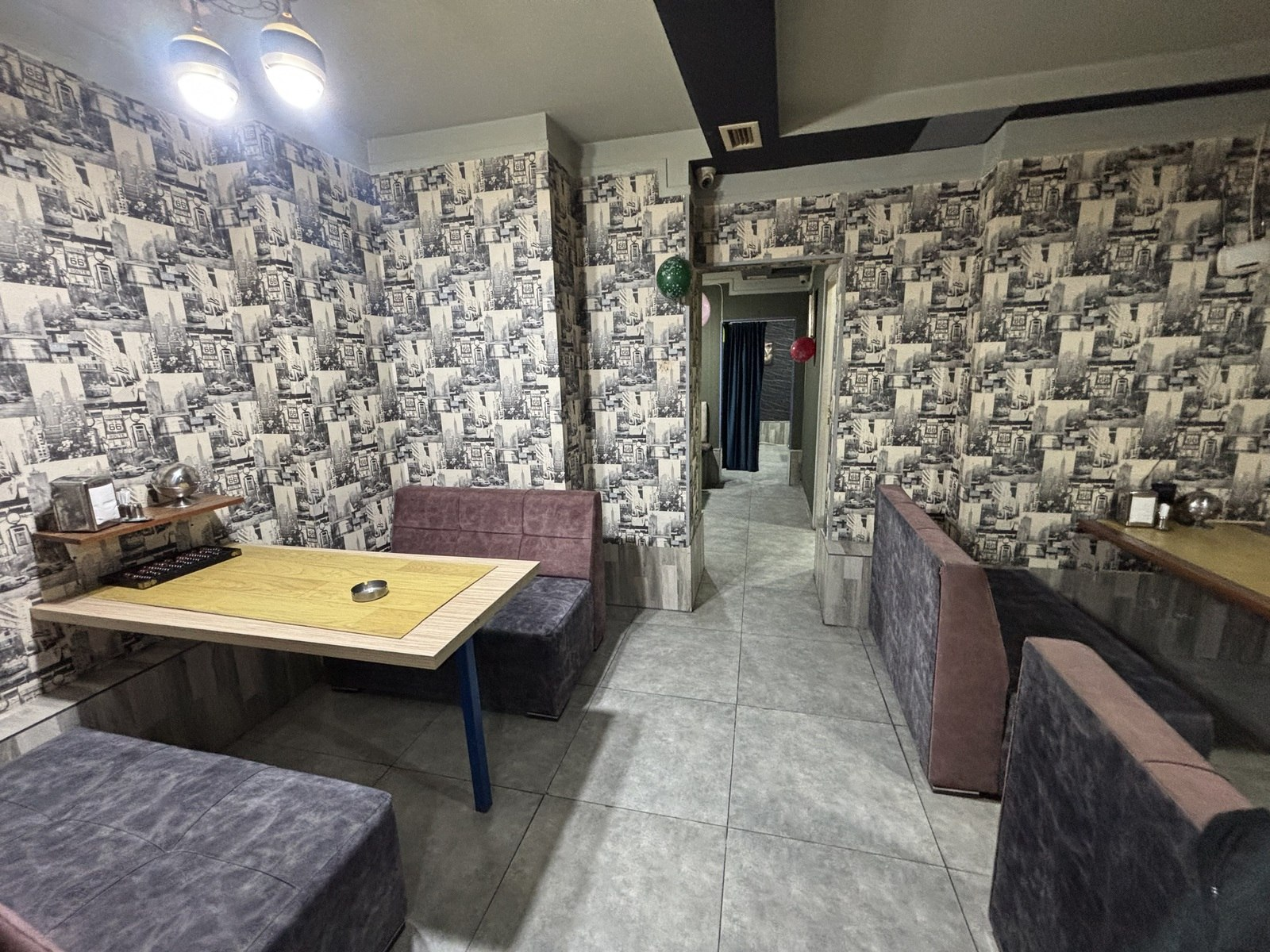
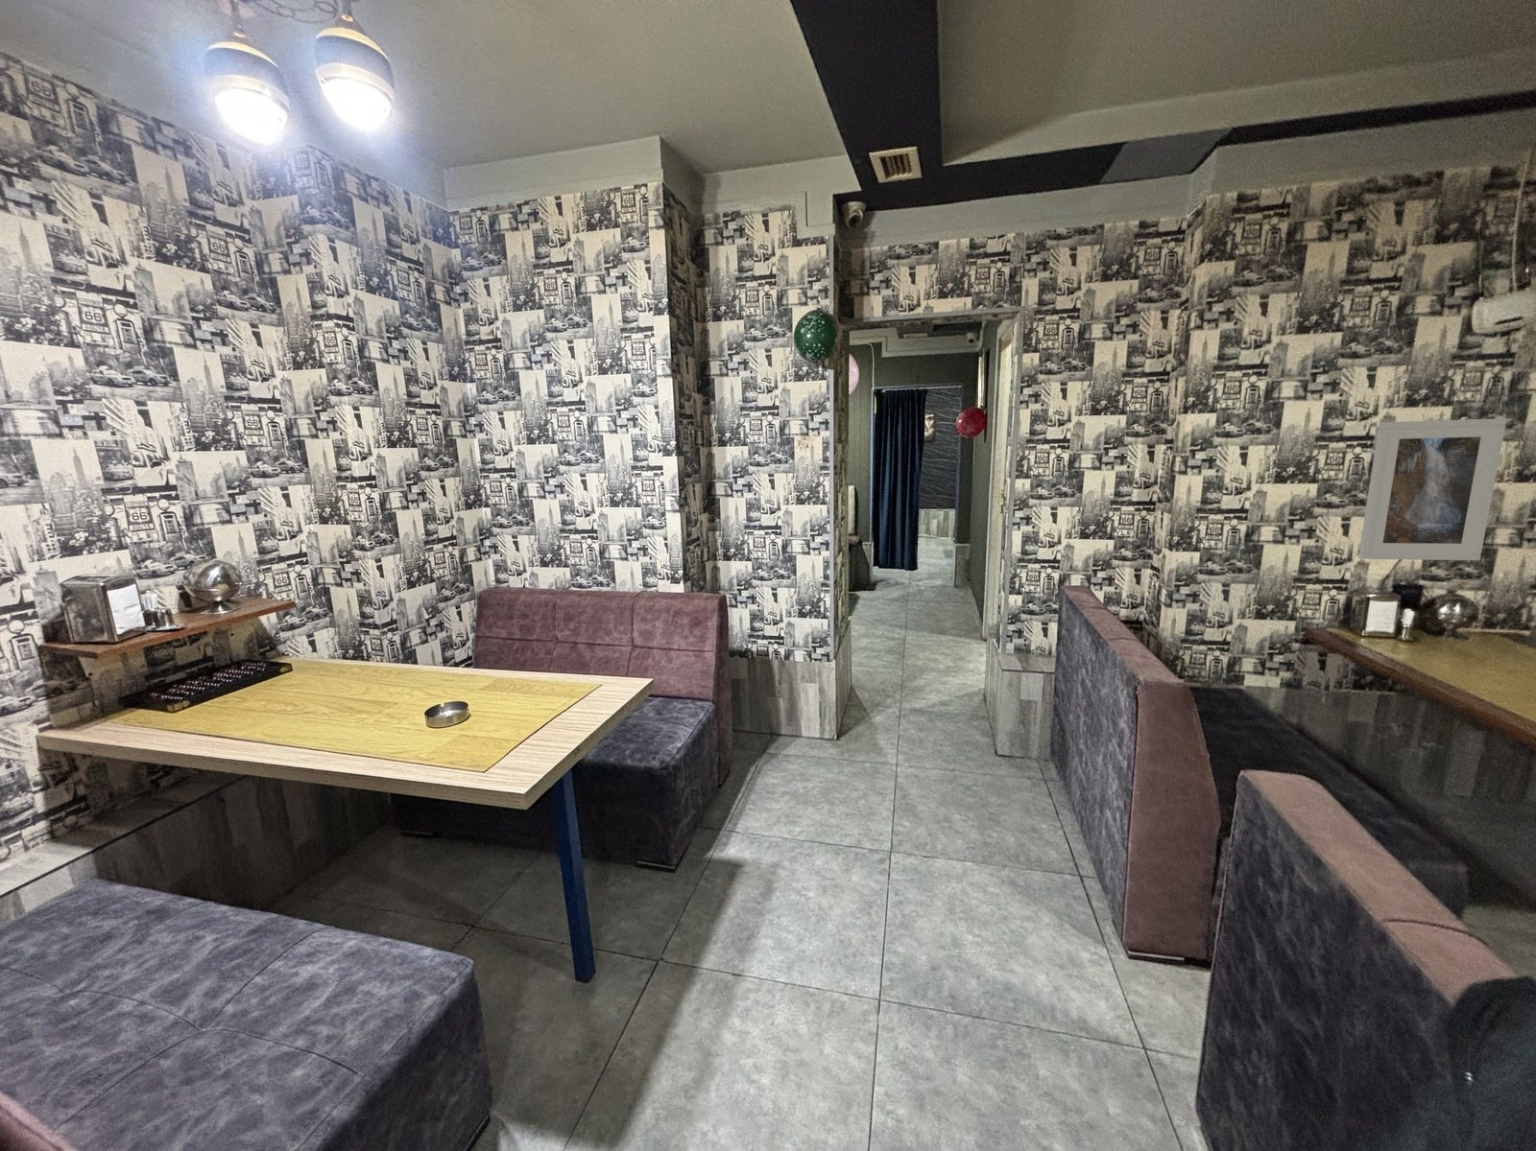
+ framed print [1357,417,1507,561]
